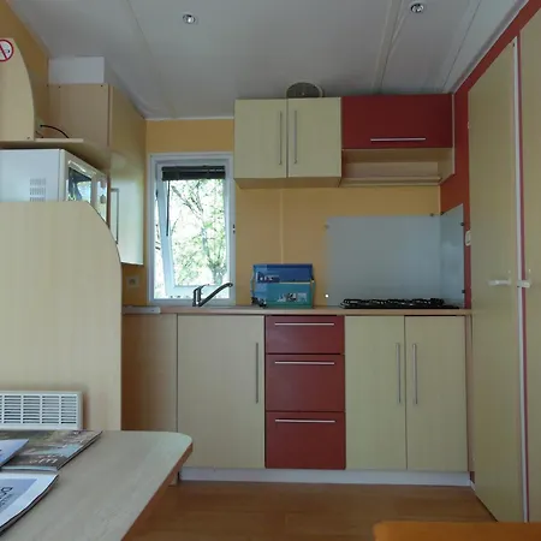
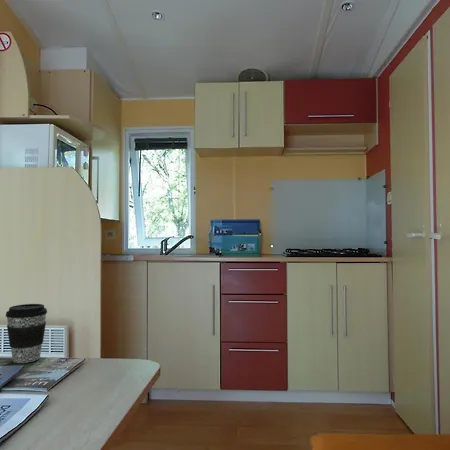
+ coffee cup [5,303,48,364]
